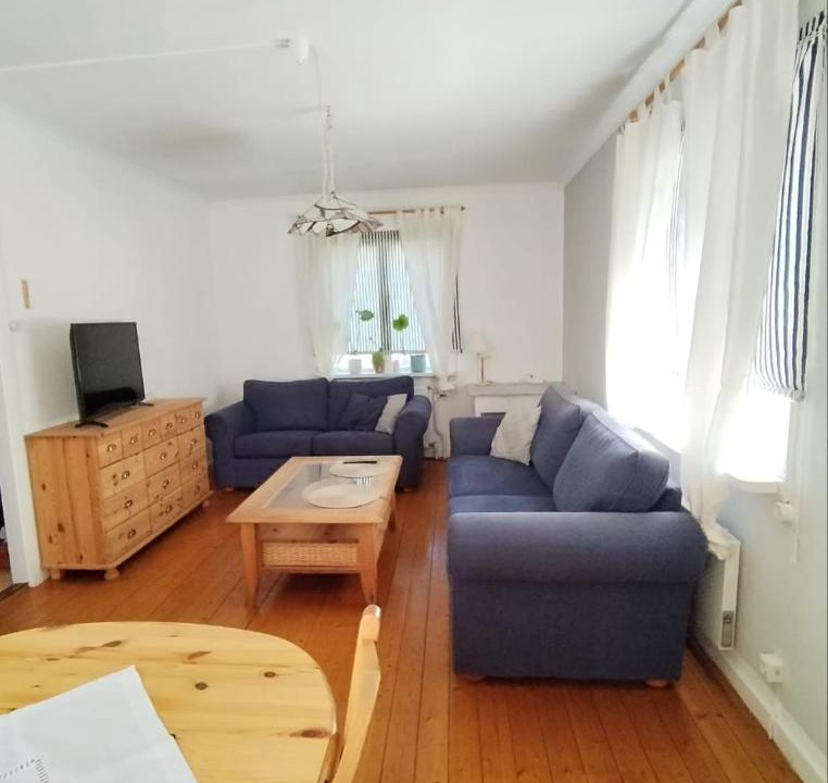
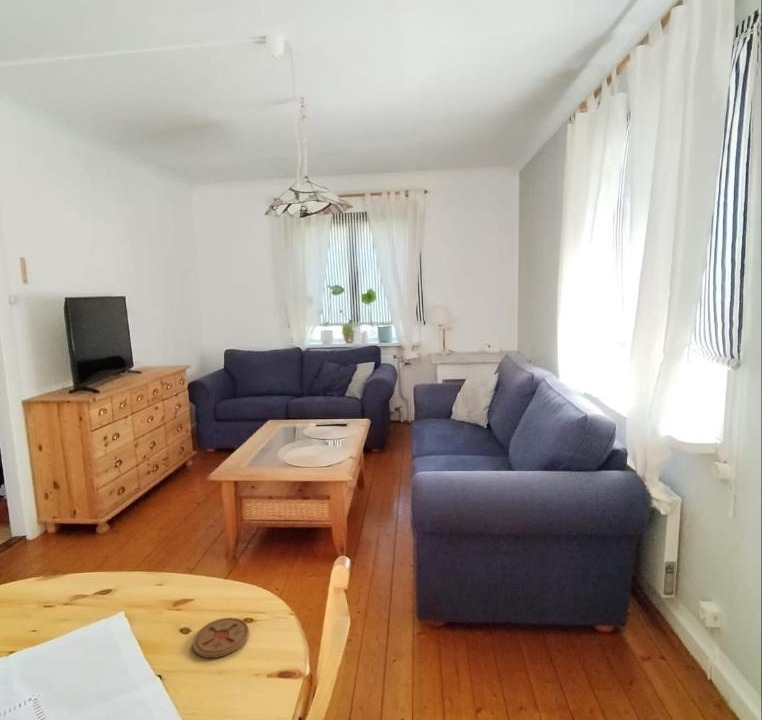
+ coaster [192,617,250,659]
